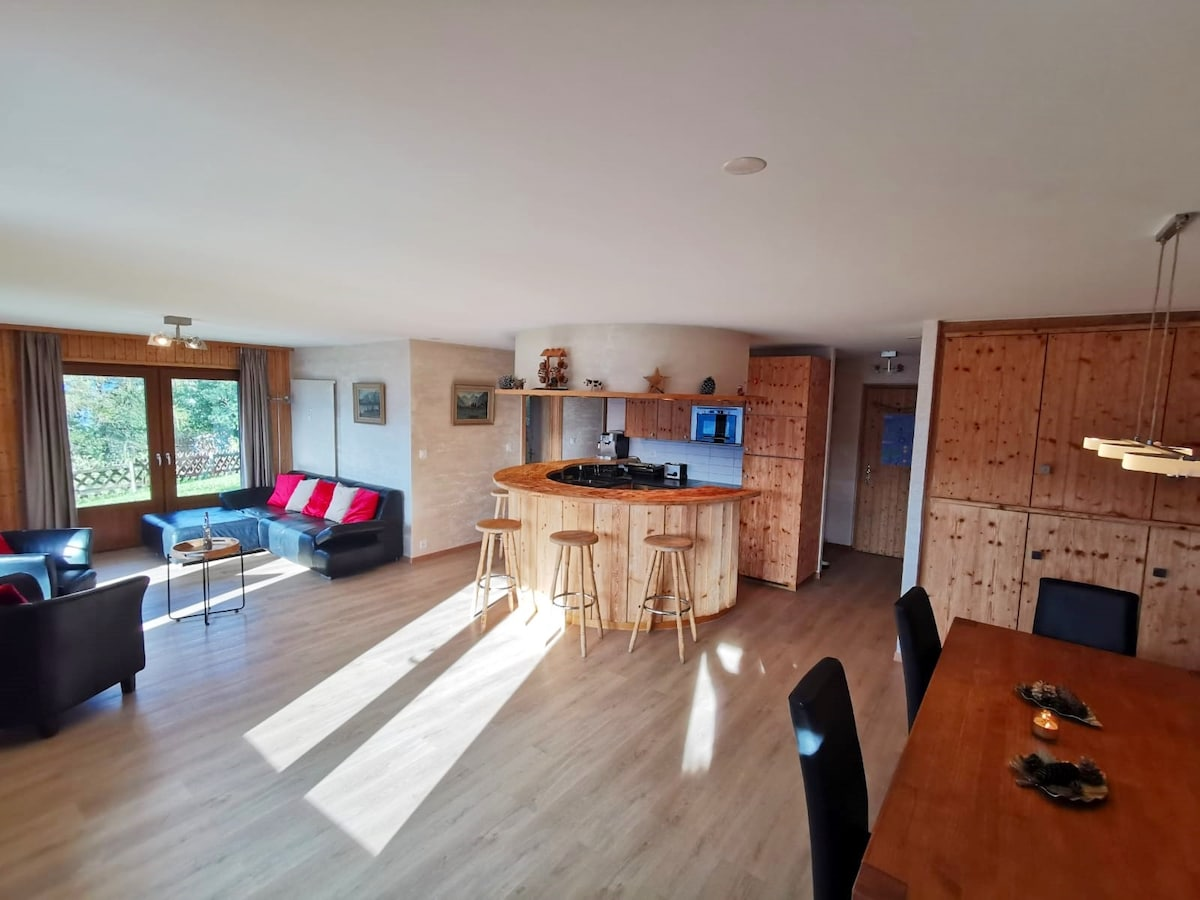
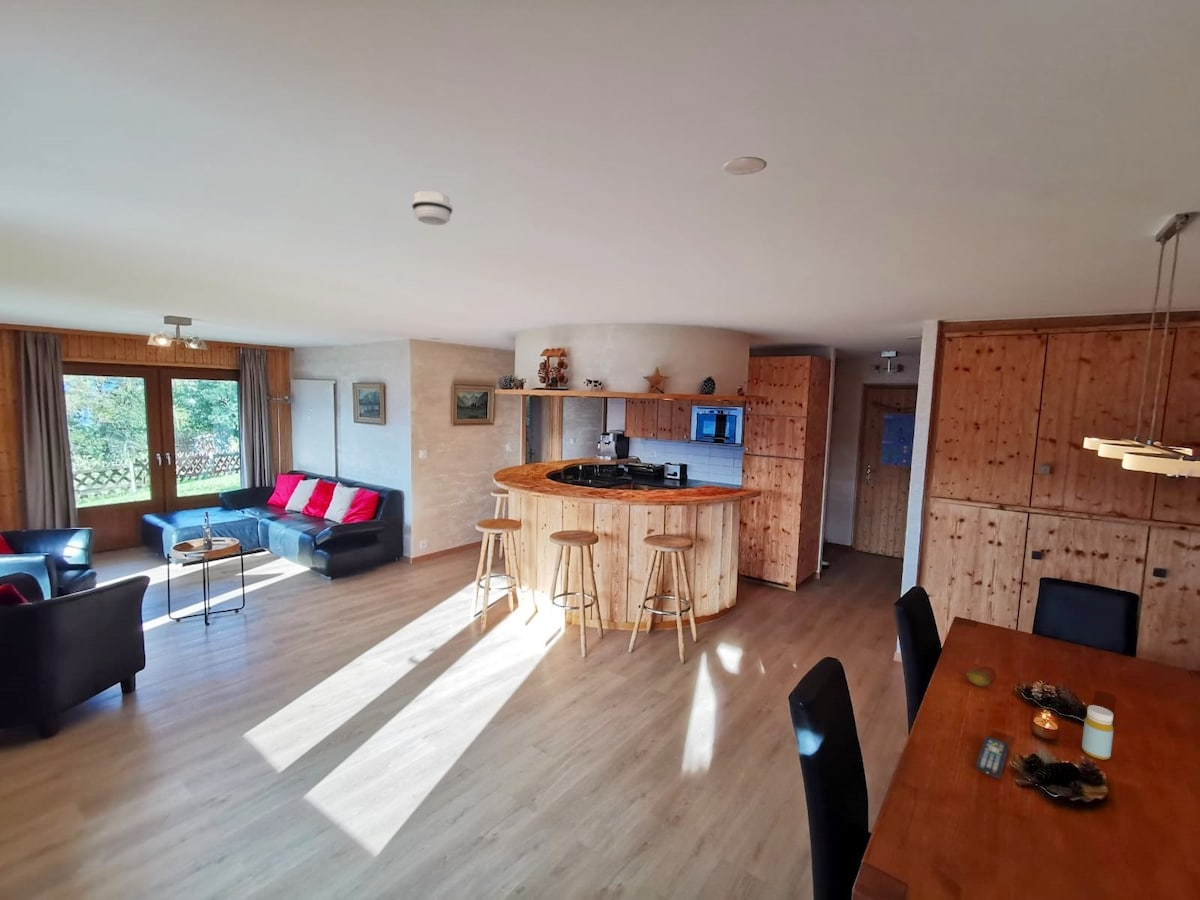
+ remote control [974,735,1011,779]
+ smoke detector [411,190,454,226]
+ bottle [1081,704,1115,761]
+ fruit [965,669,991,687]
